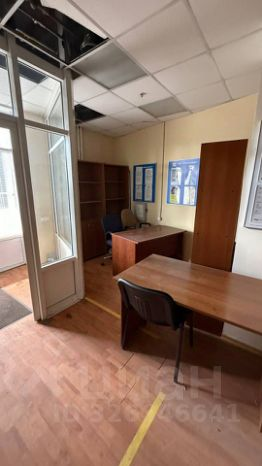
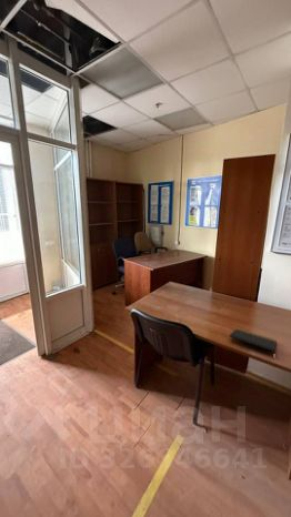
+ notepad [229,327,278,353]
